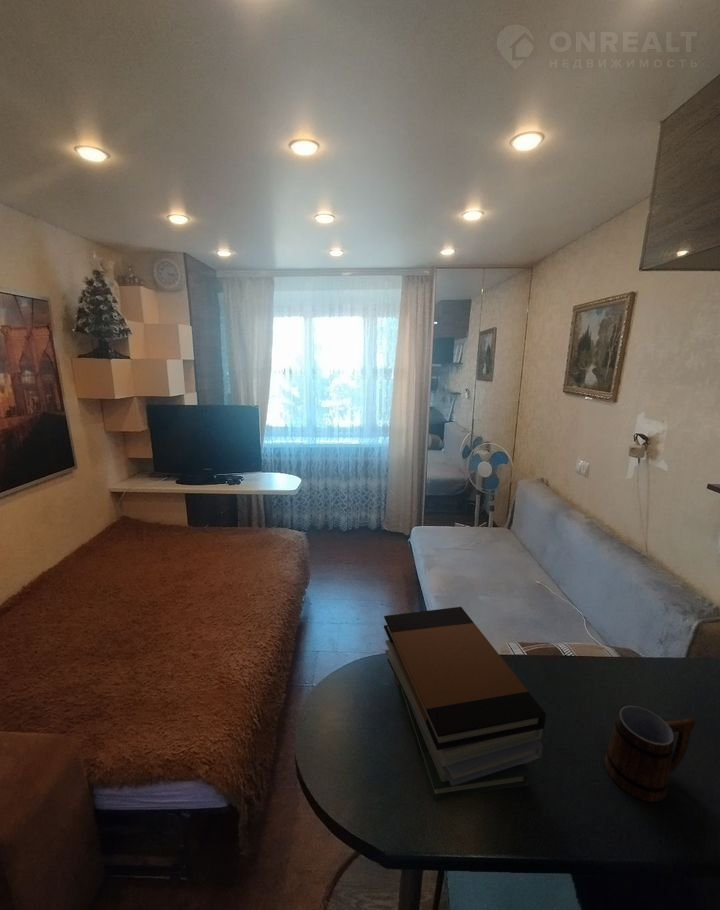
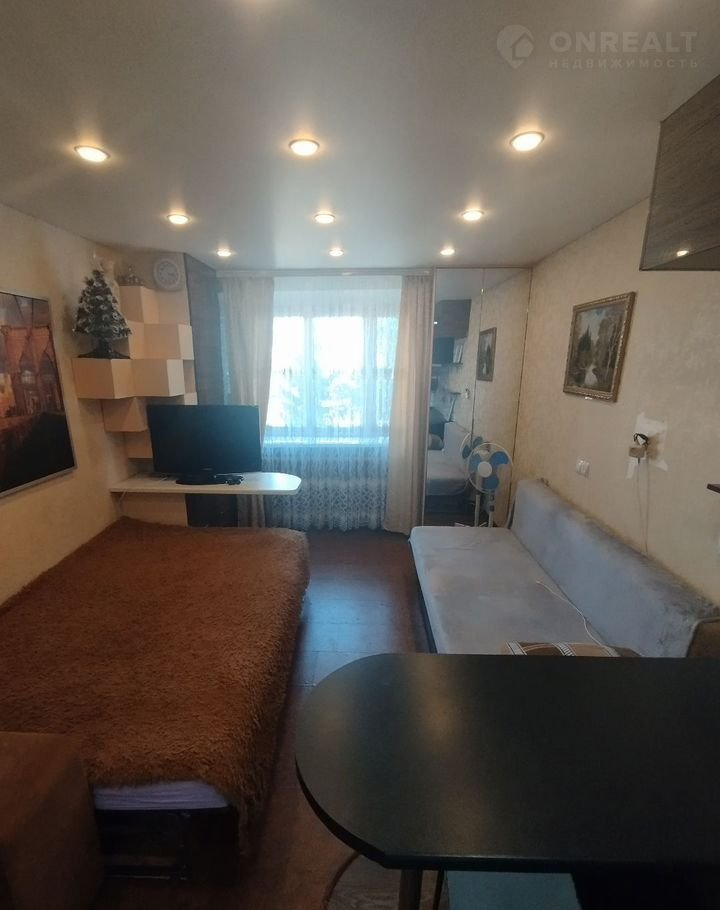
- book stack [383,606,547,801]
- mug [604,704,696,803]
